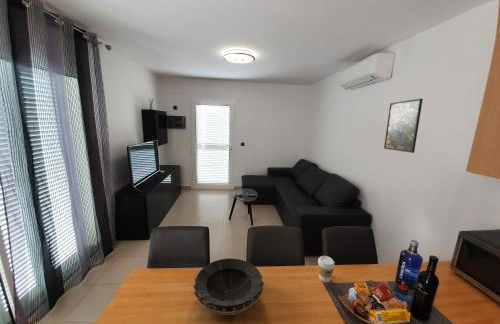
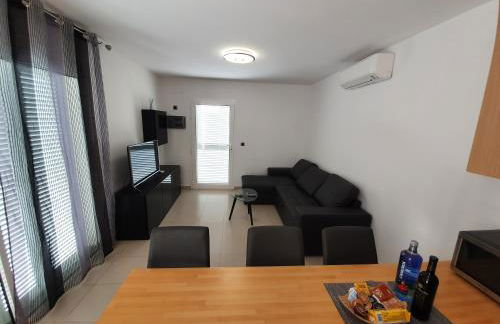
- coffee cup [317,255,335,283]
- decorative bowl [192,258,265,316]
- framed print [383,98,424,154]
